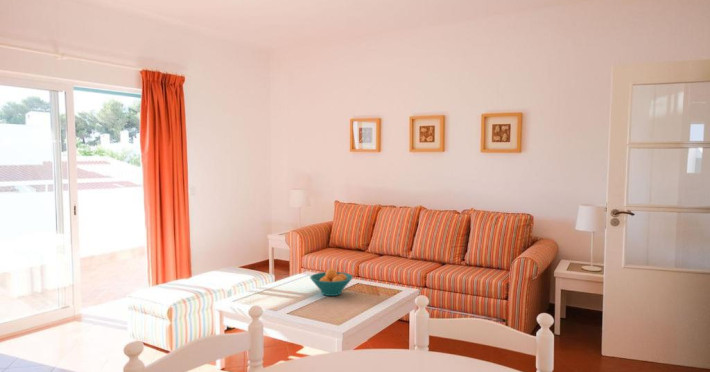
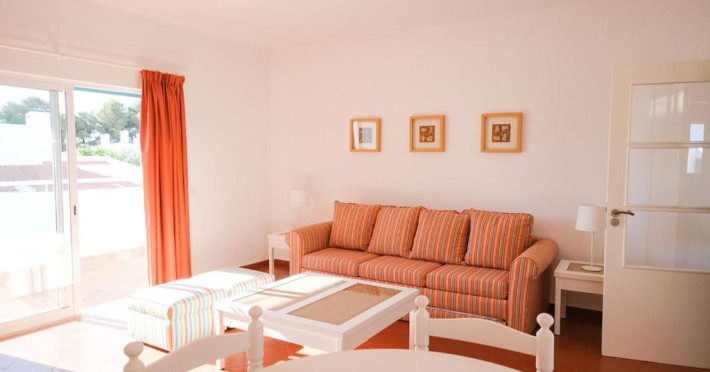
- fruit bowl [309,268,354,297]
